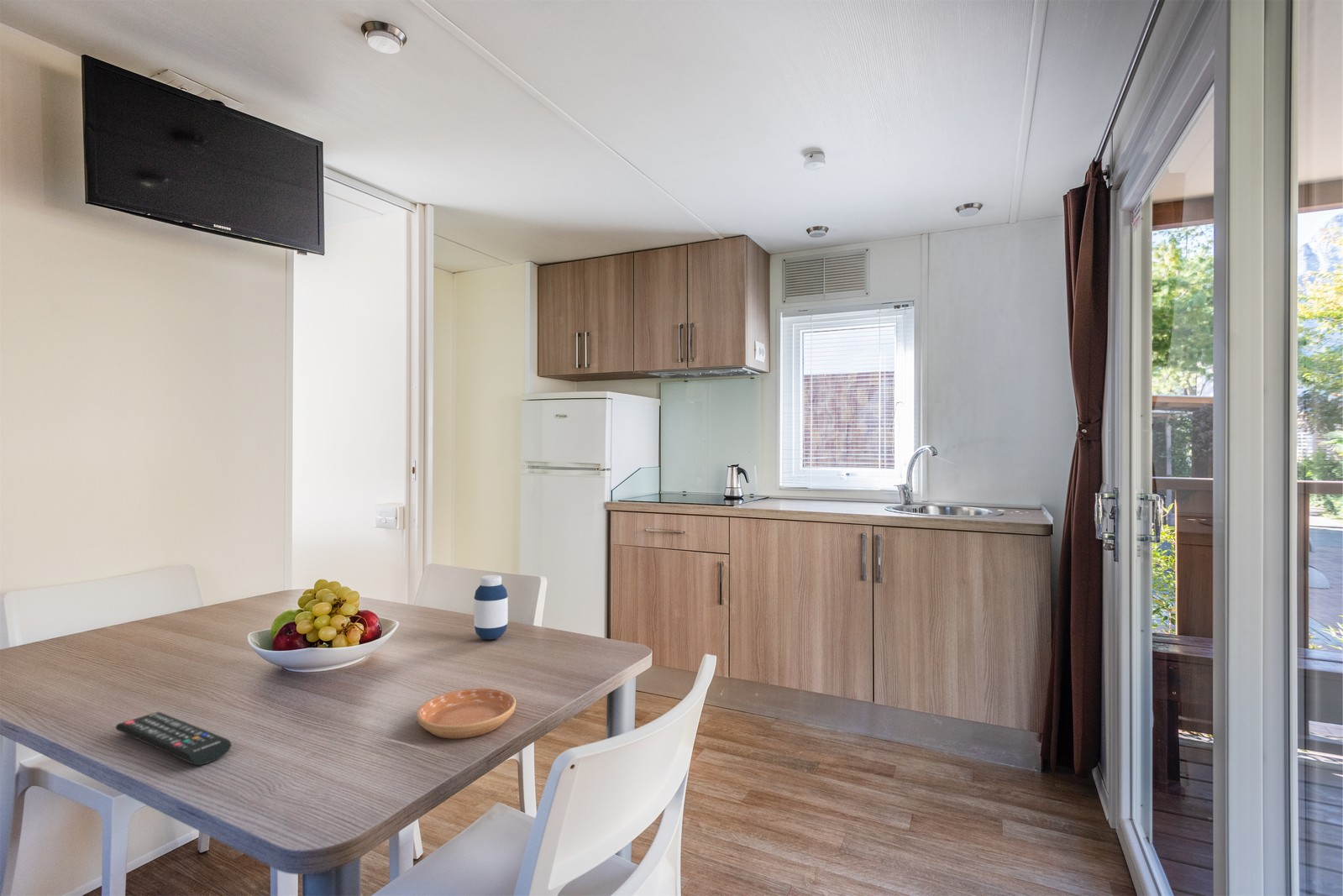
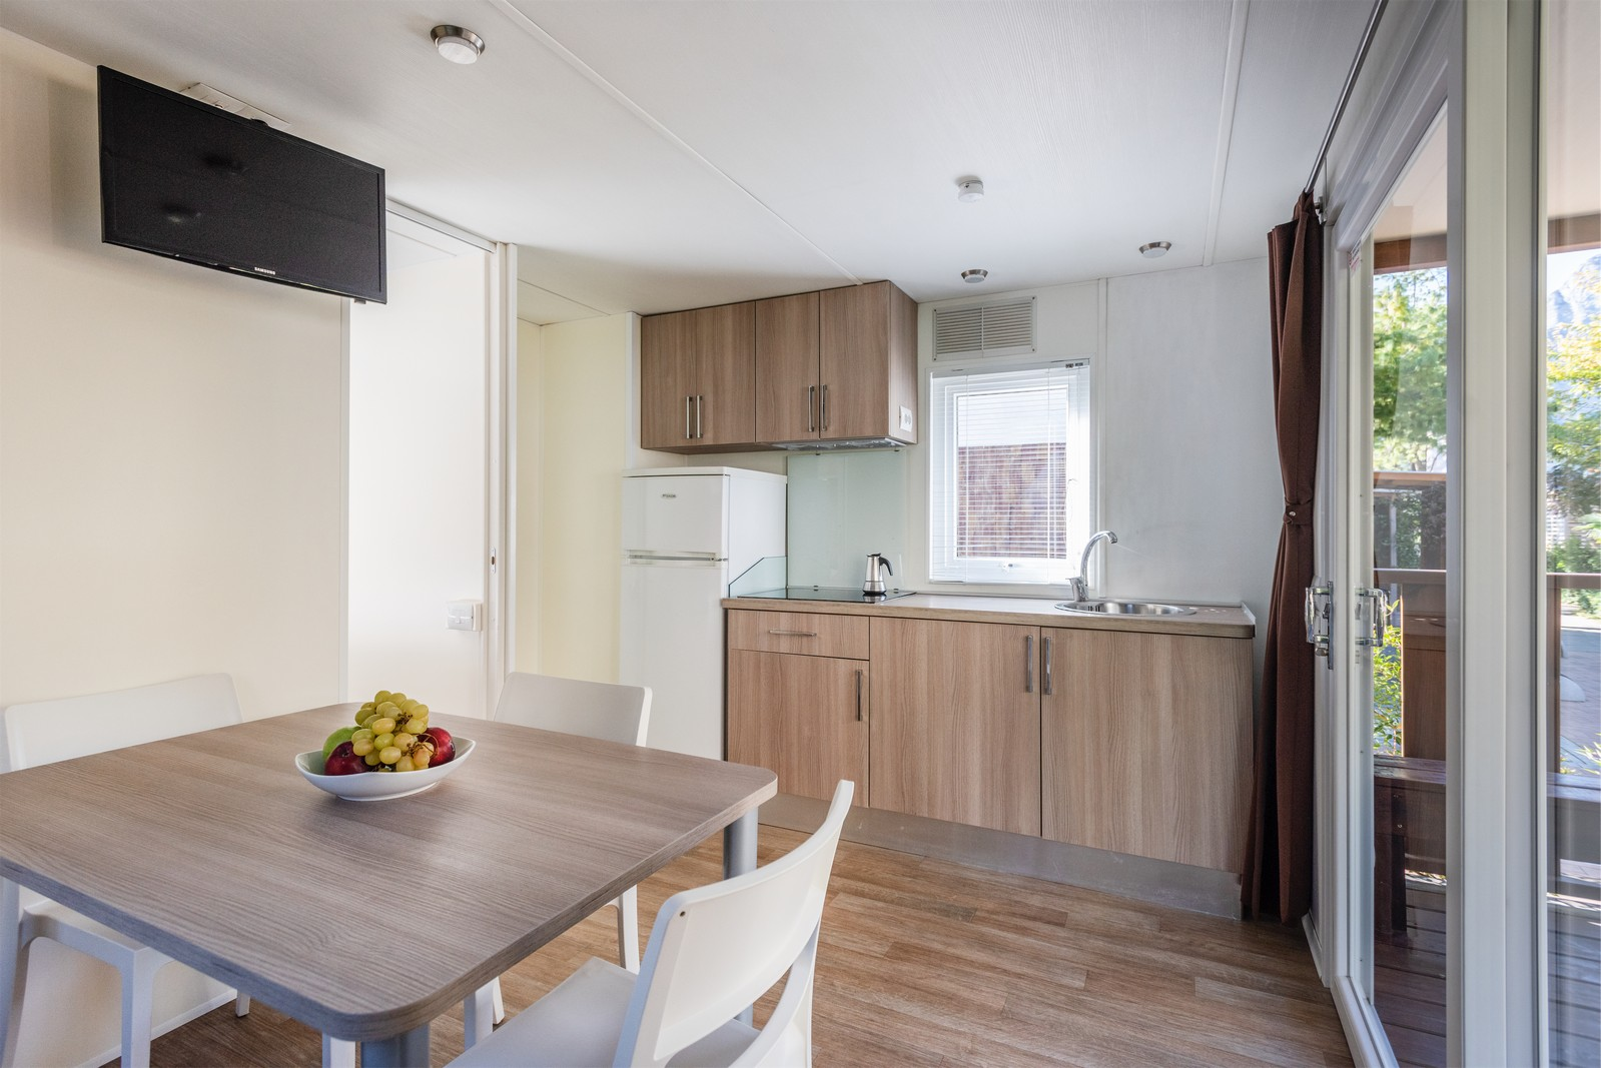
- remote control [115,711,232,766]
- saucer [416,688,517,740]
- medicine bottle [473,574,508,641]
